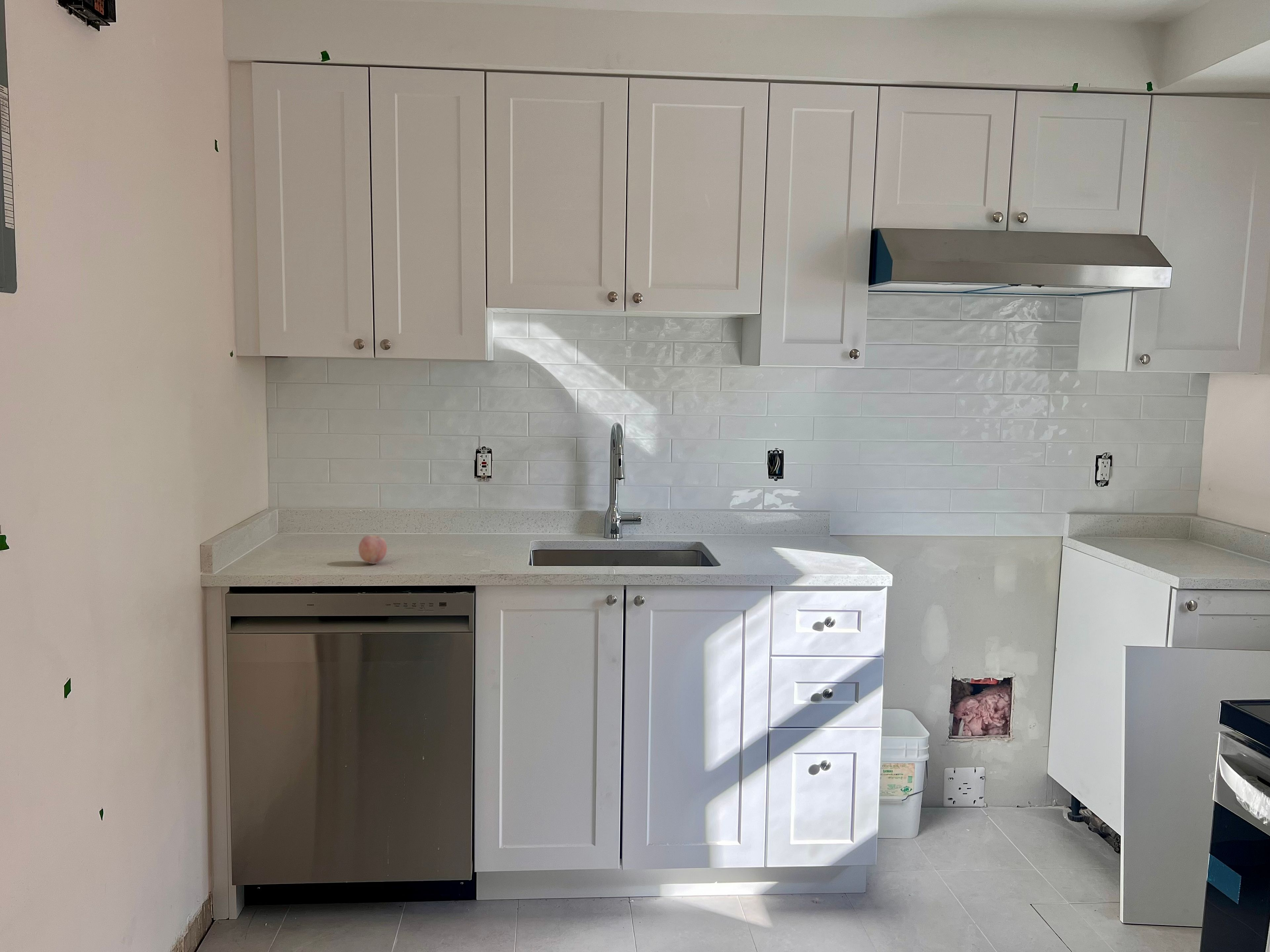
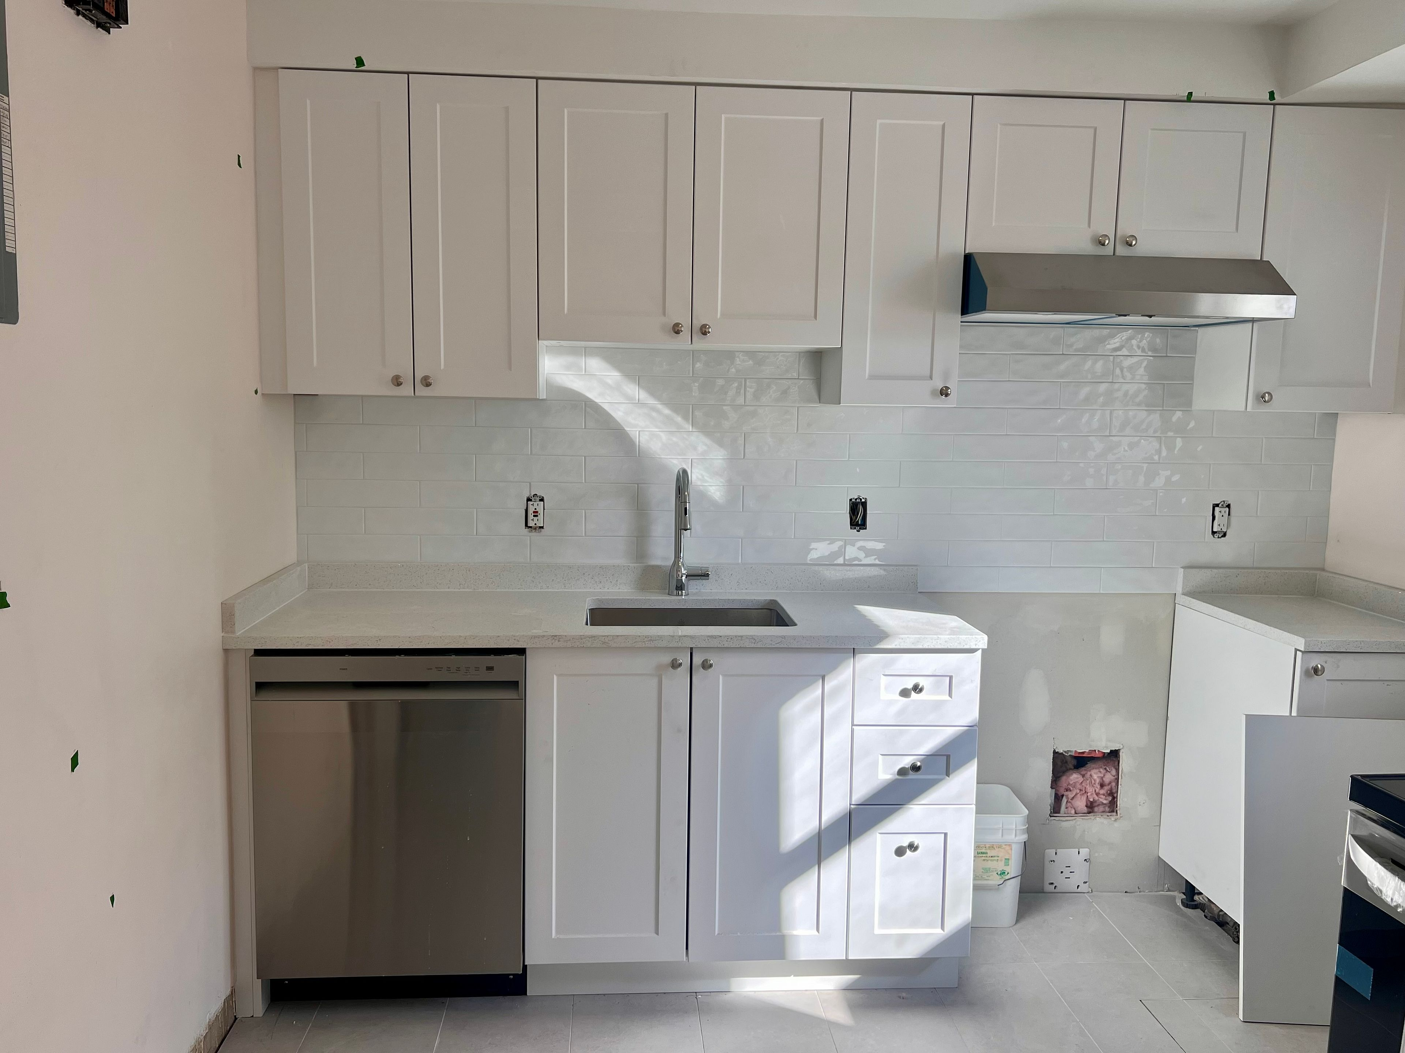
- fruit [358,535,387,564]
